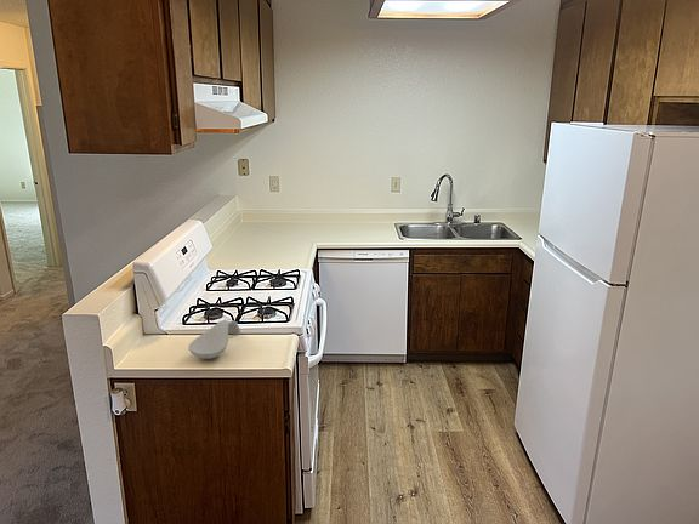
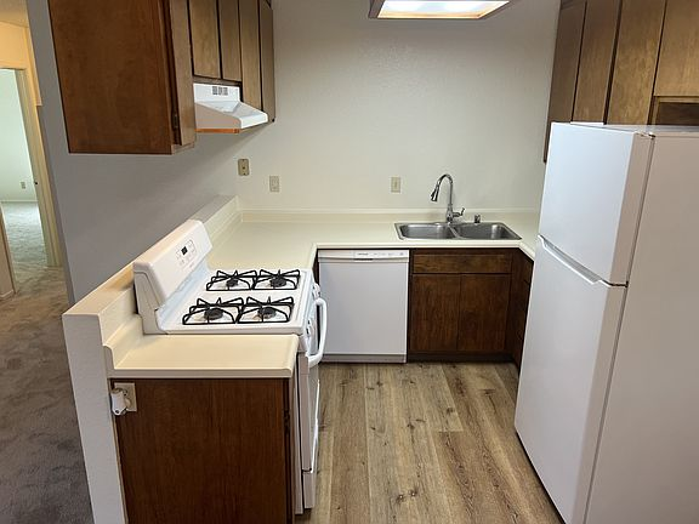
- spoon rest [187,319,241,360]
